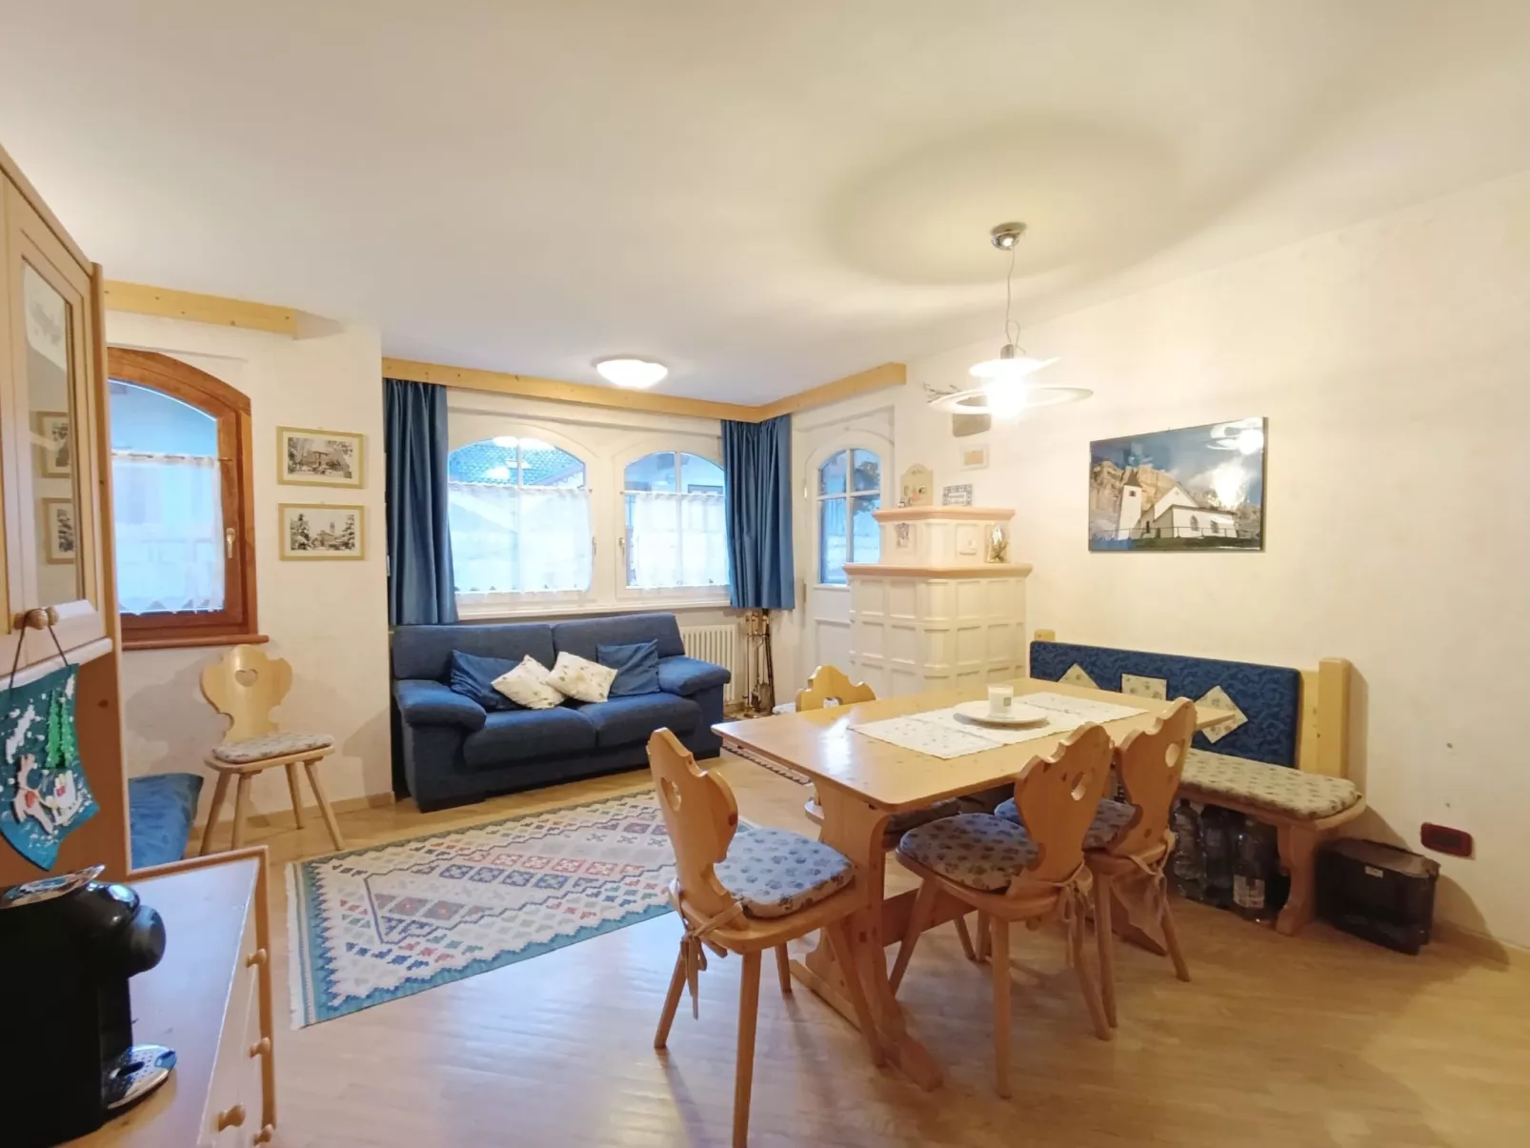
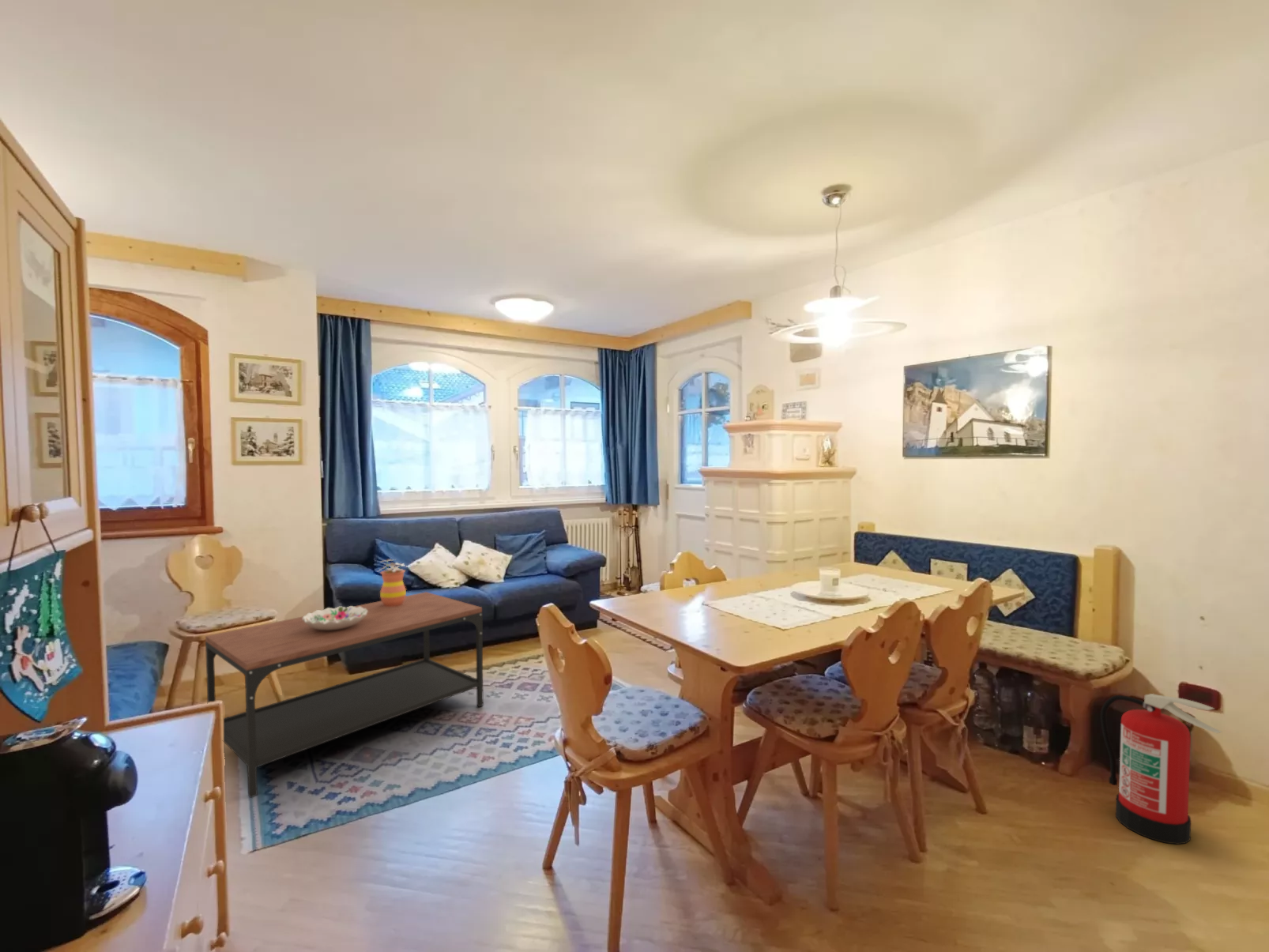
+ decorative bowl [303,605,367,630]
+ coffee table [205,591,484,799]
+ flowerpot [378,559,410,606]
+ fire extinguisher [1100,693,1223,845]
